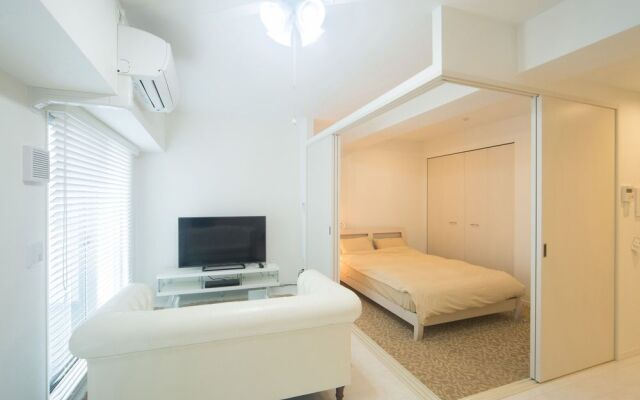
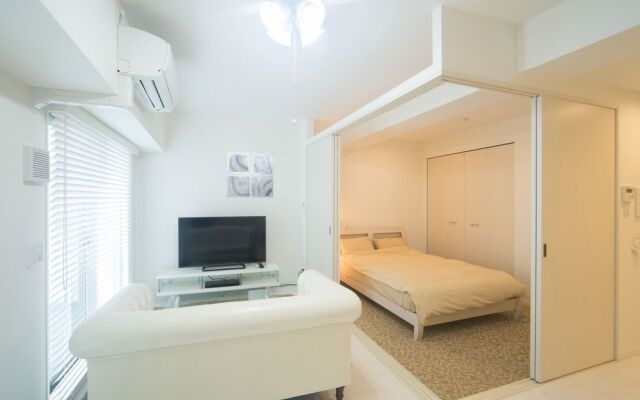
+ wall art [226,151,274,198]
